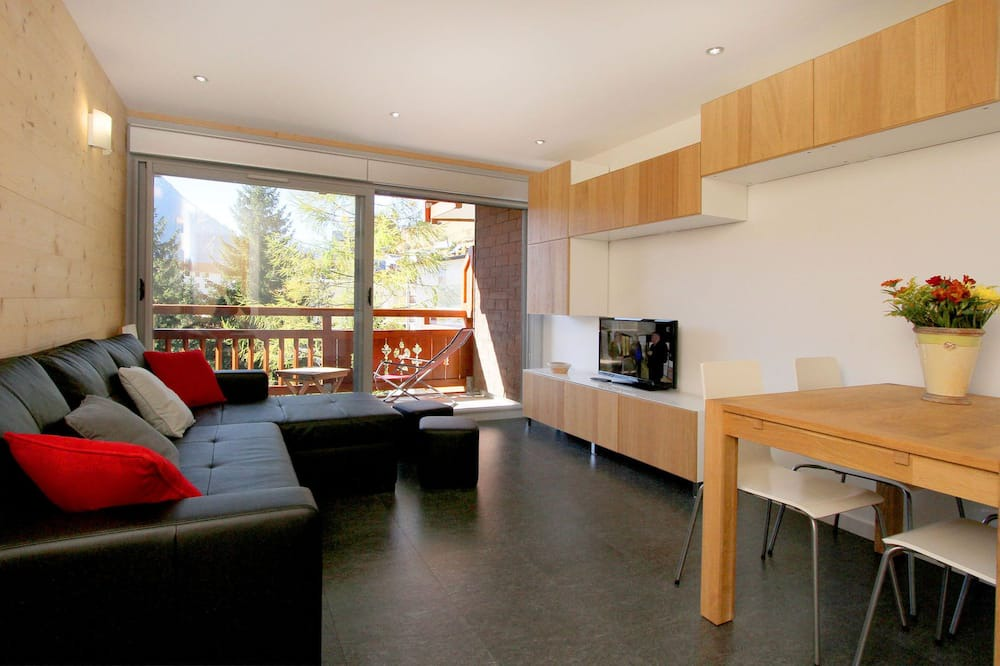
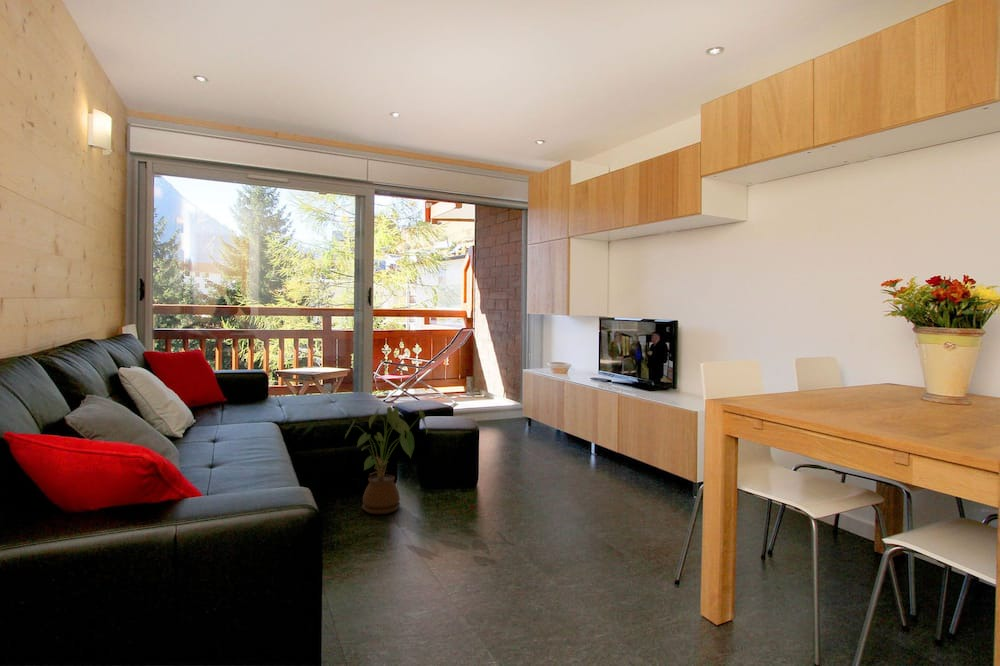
+ house plant [343,405,429,515]
